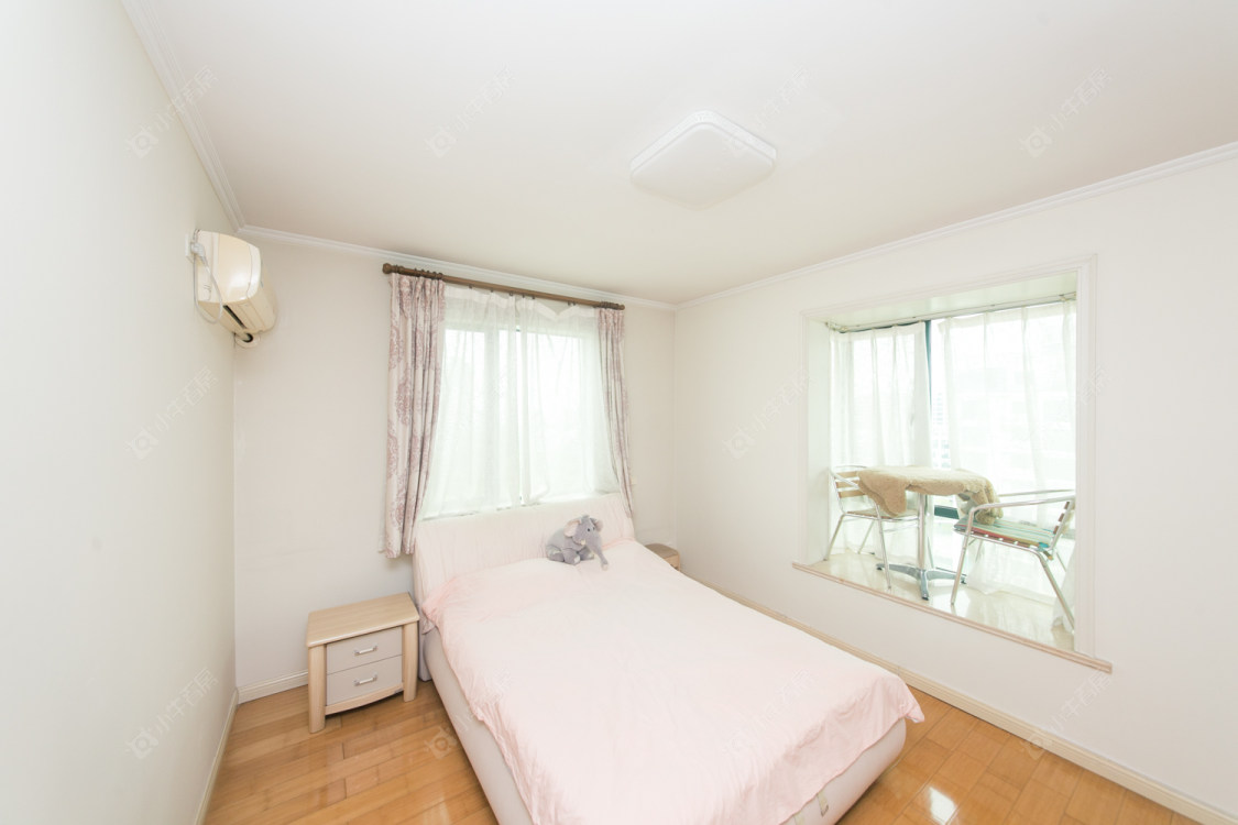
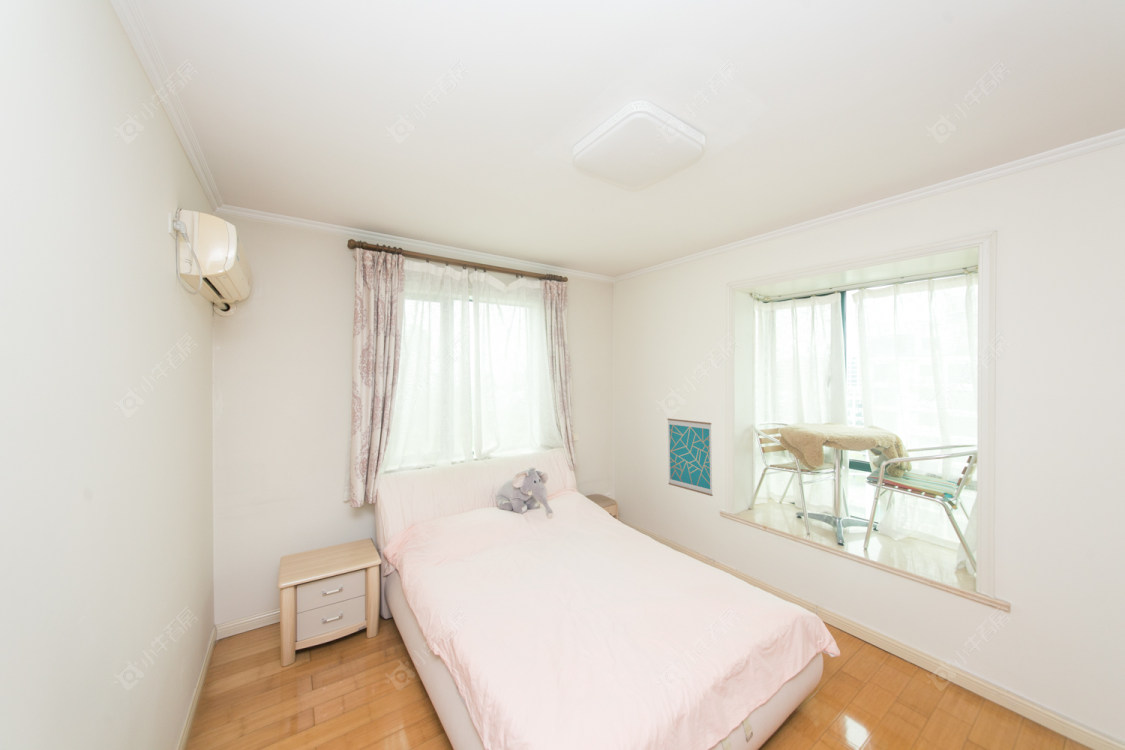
+ wall art [666,418,714,497]
